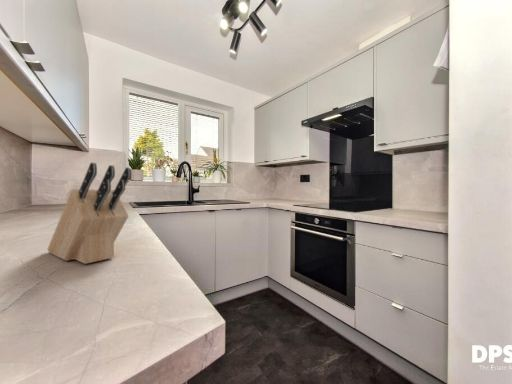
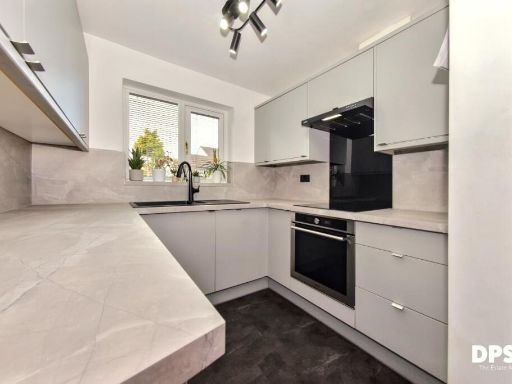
- knife block [47,162,132,265]
